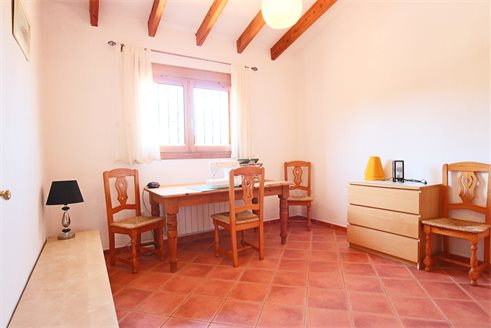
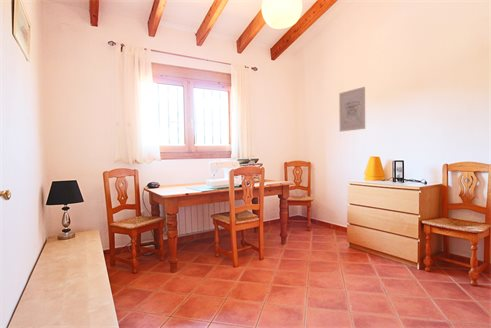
+ wall art [338,86,366,133]
